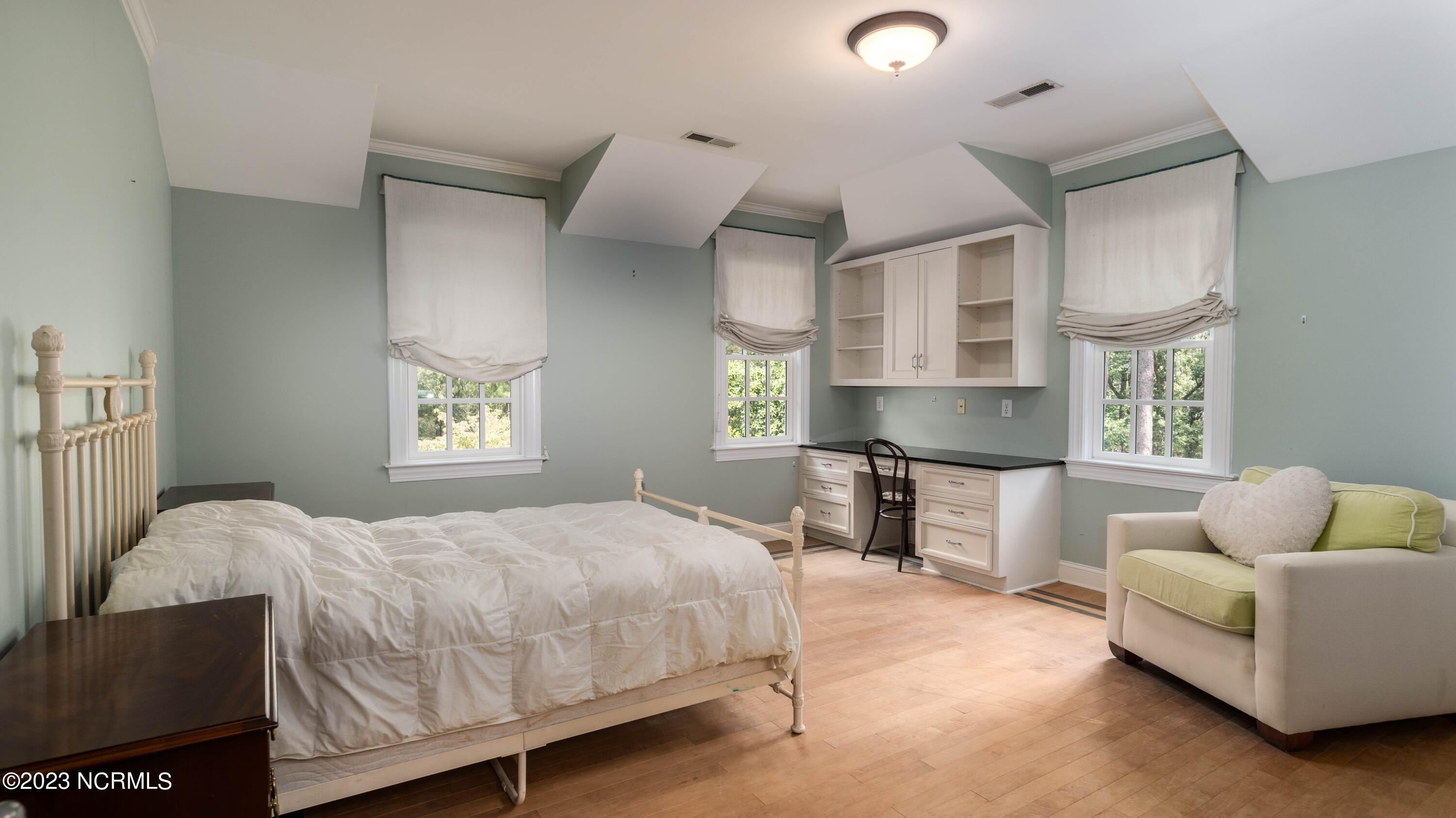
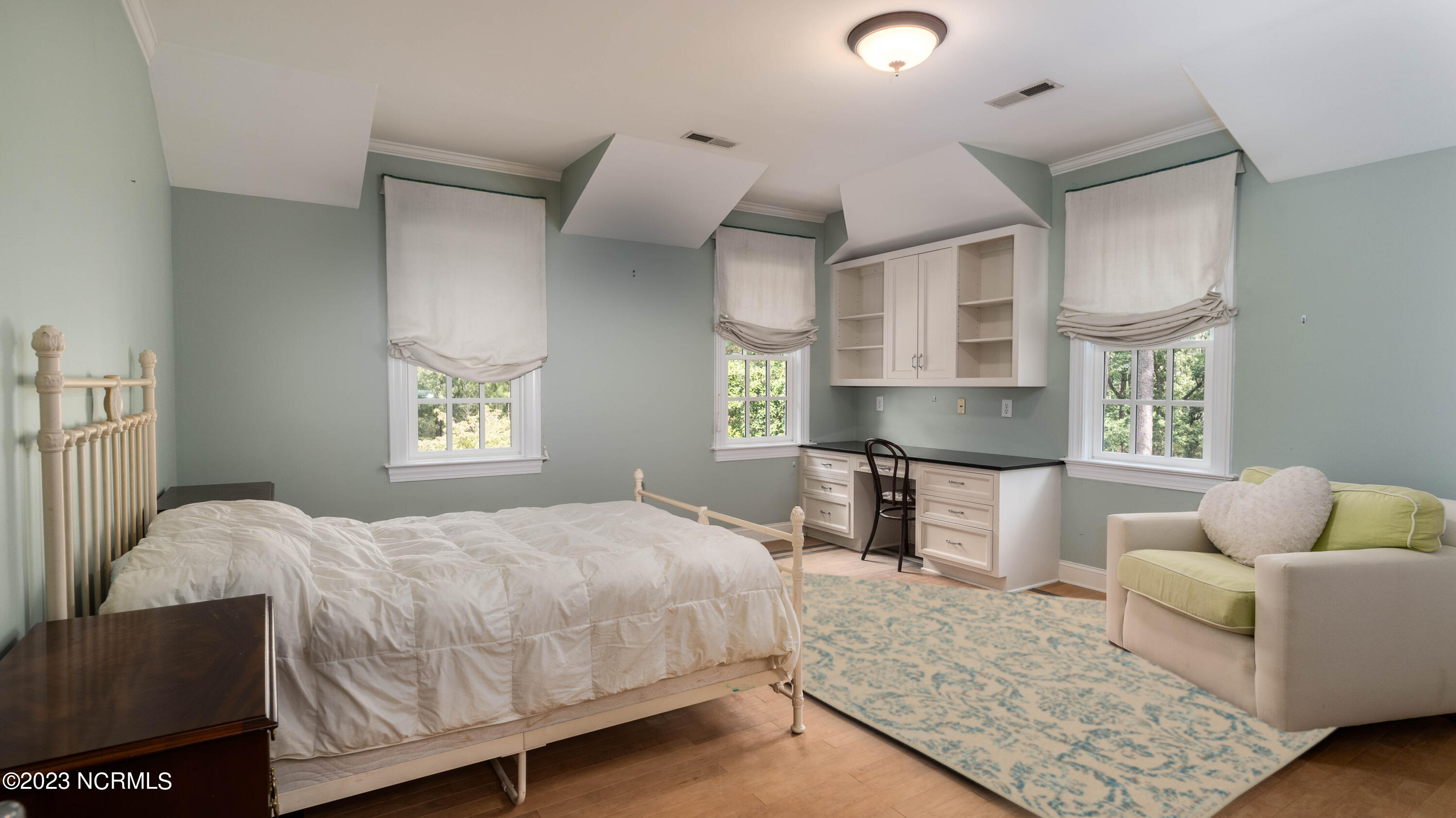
+ rug [782,572,1339,818]
